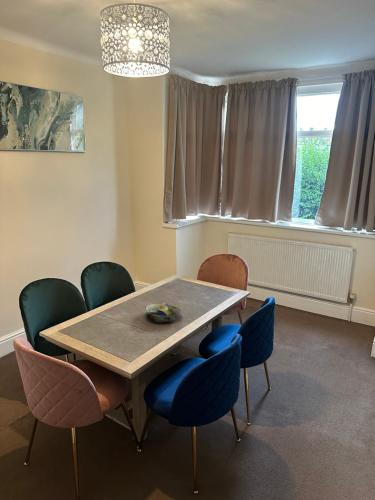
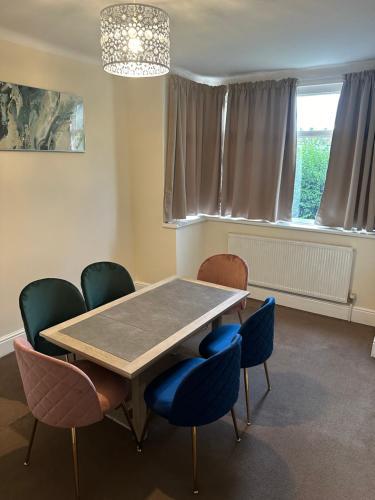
- decorative bowl [144,302,182,323]
